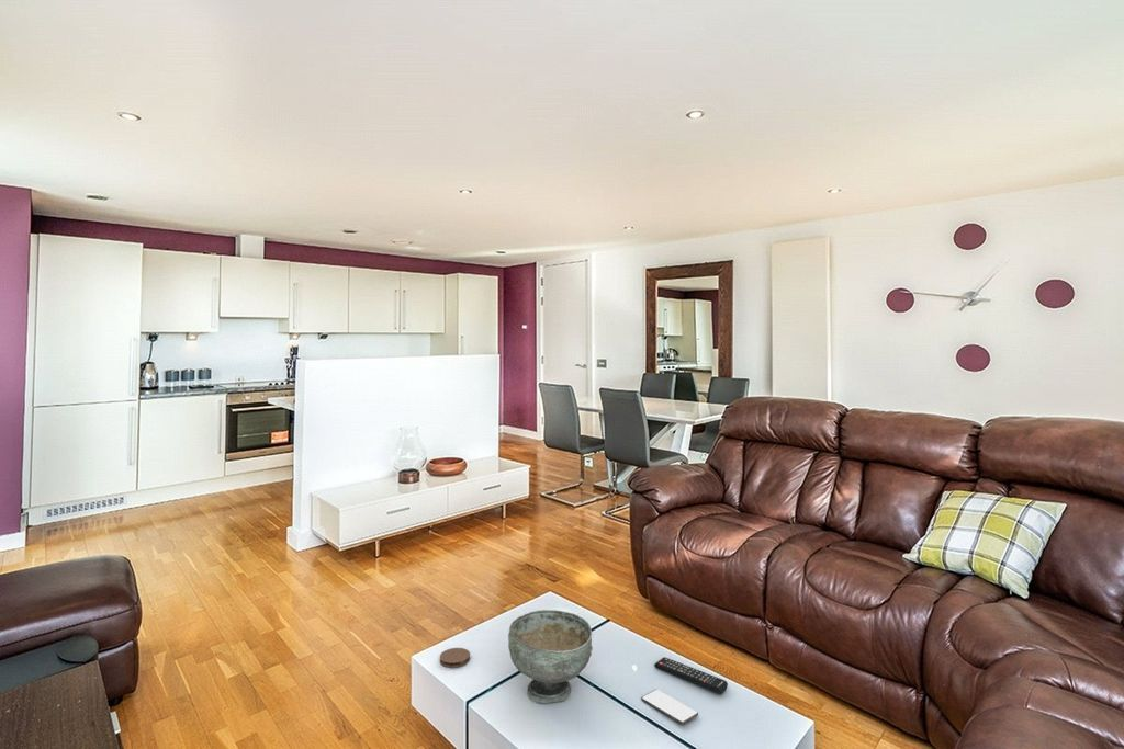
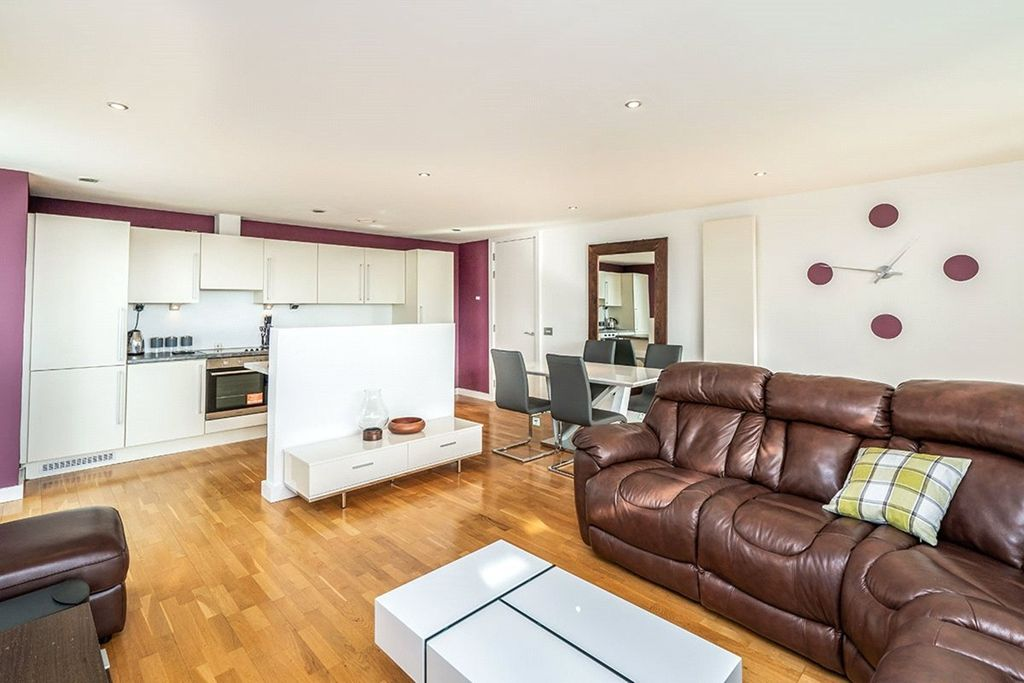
- smartphone [640,689,699,725]
- coaster [439,647,471,668]
- remote control [653,656,729,694]
- decorative bowl [507,609,594,704]
